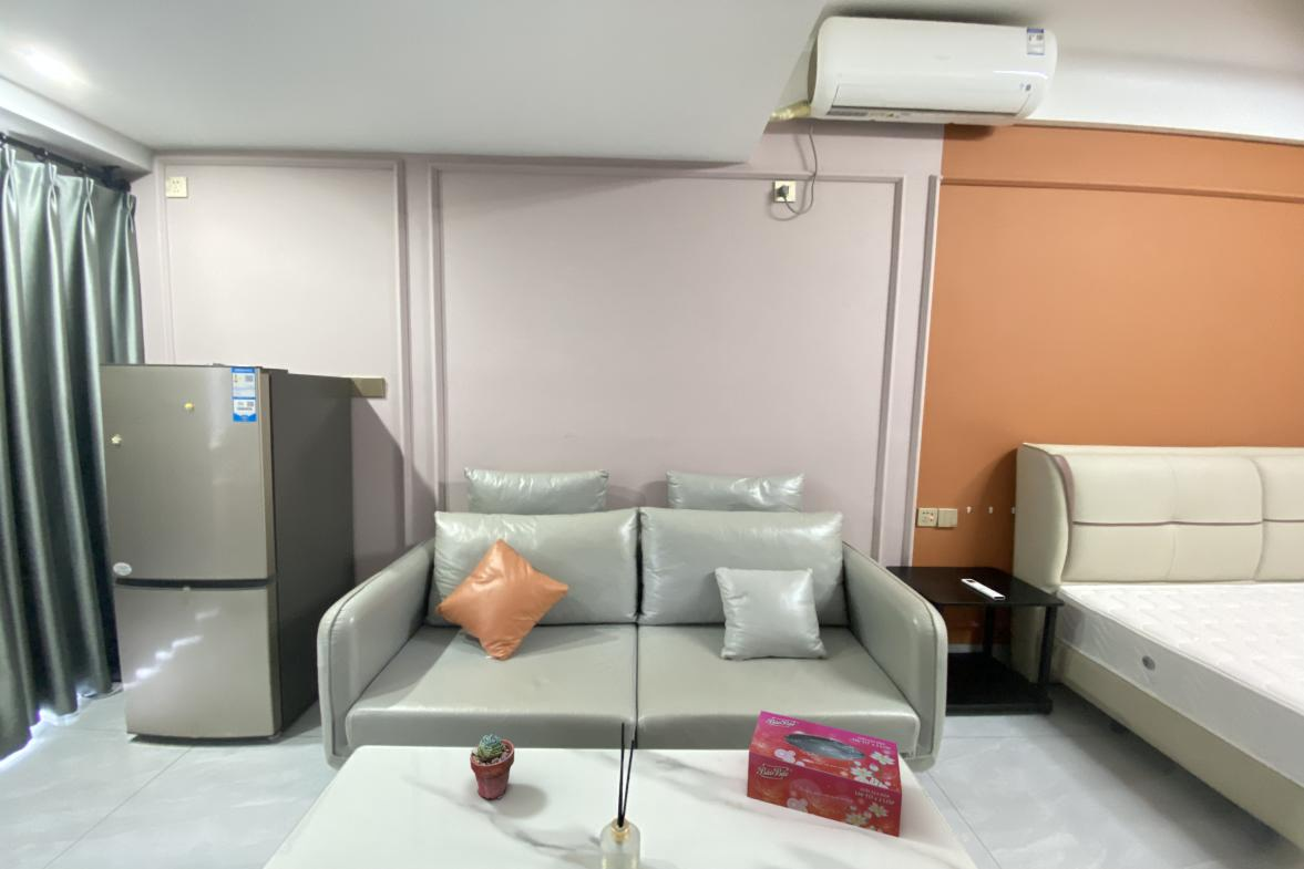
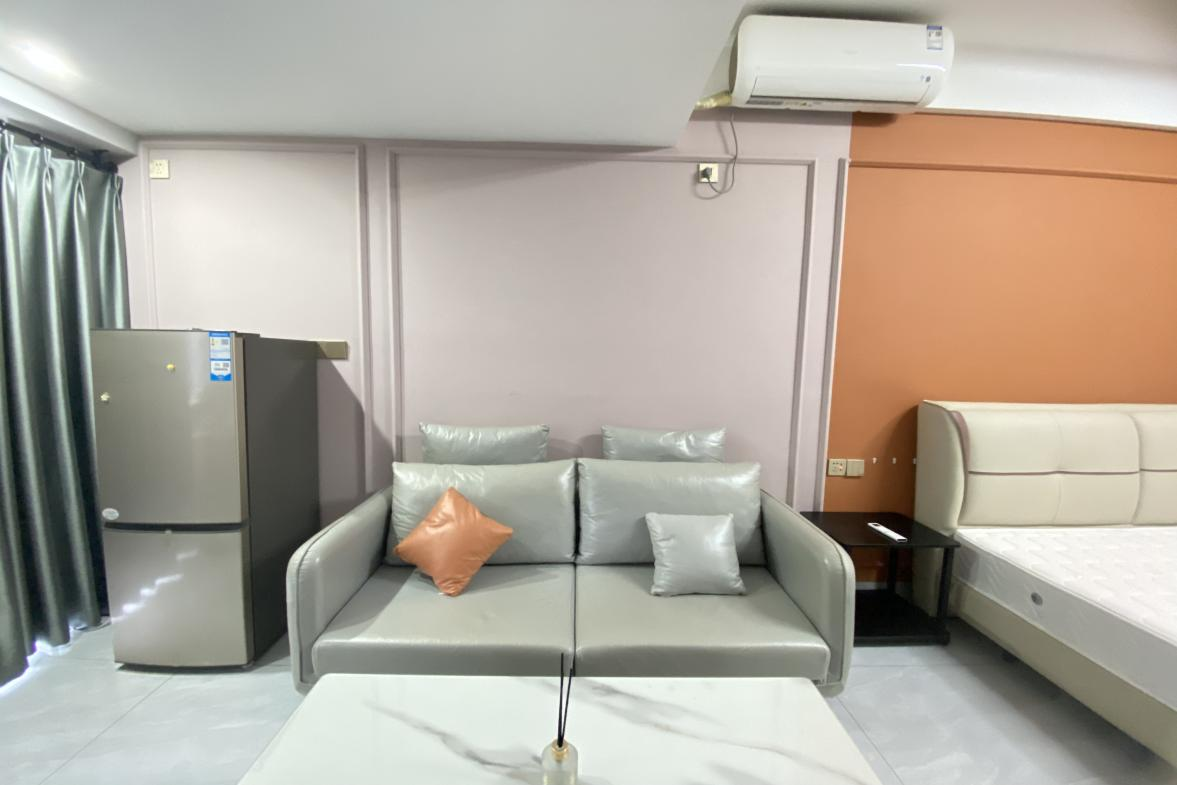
- tissue box [746,710,903,838]
- potted succulent [469,733,515,800]
